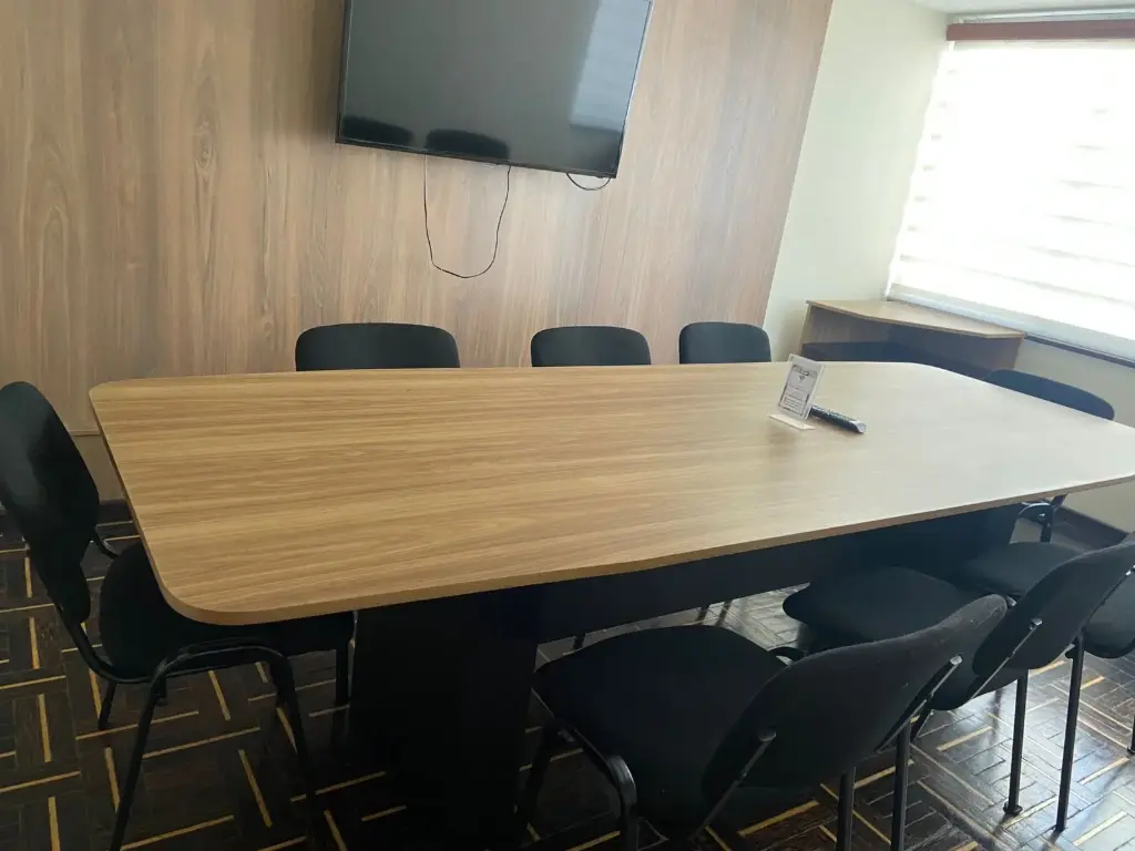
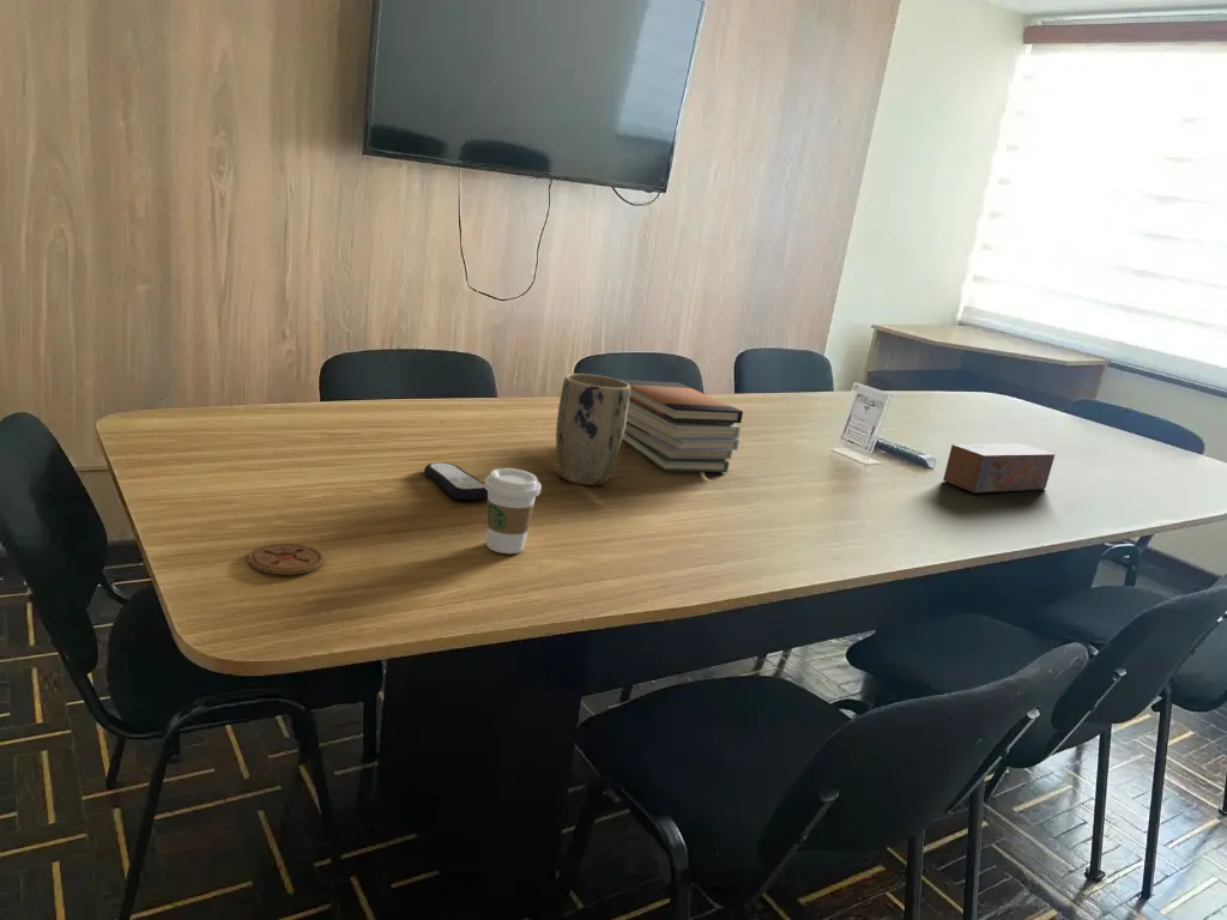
+ book stack [619,379,744,473]
+ coffee cup [483,467,543,555]
+ plant pot [555,373,630,486]
+ coaster [247,543,325,576]
+ tissue box [942,443,1056,494]
+ remote control [423,461,488,501]
